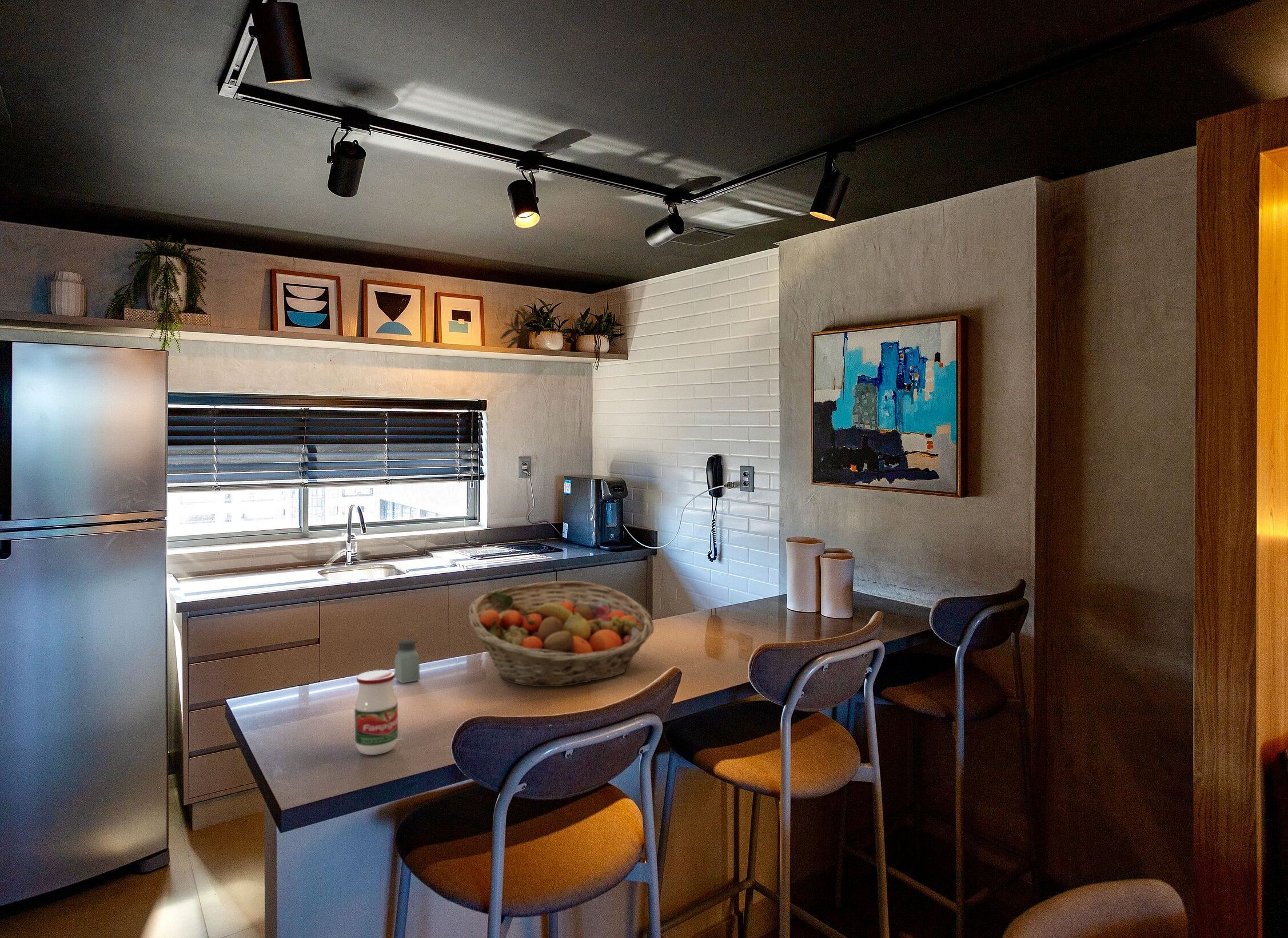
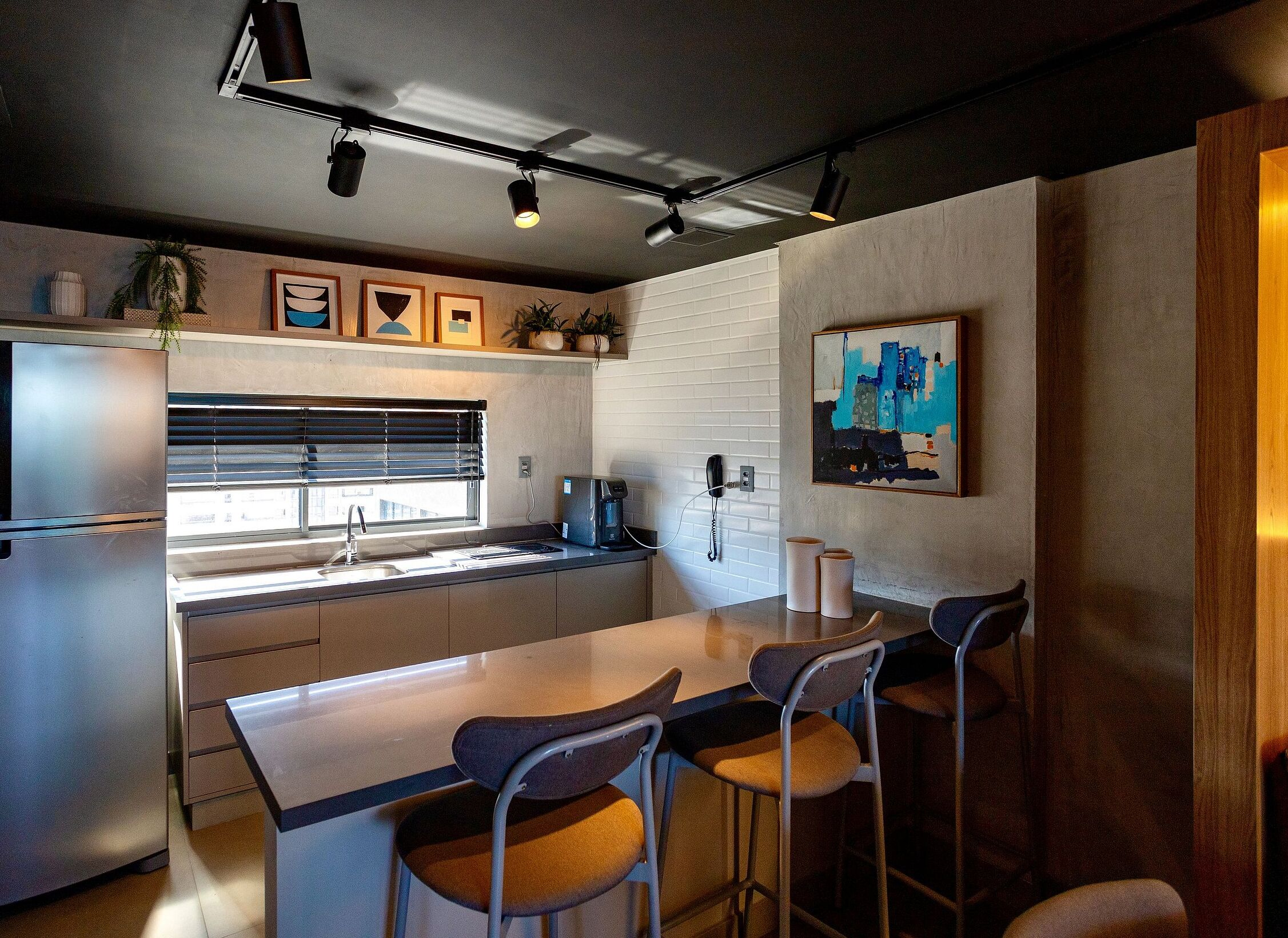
- saltshaker [394,639,420,683]
- fruit basket [468,581,655,687]
- jar [354,669,398,756]
